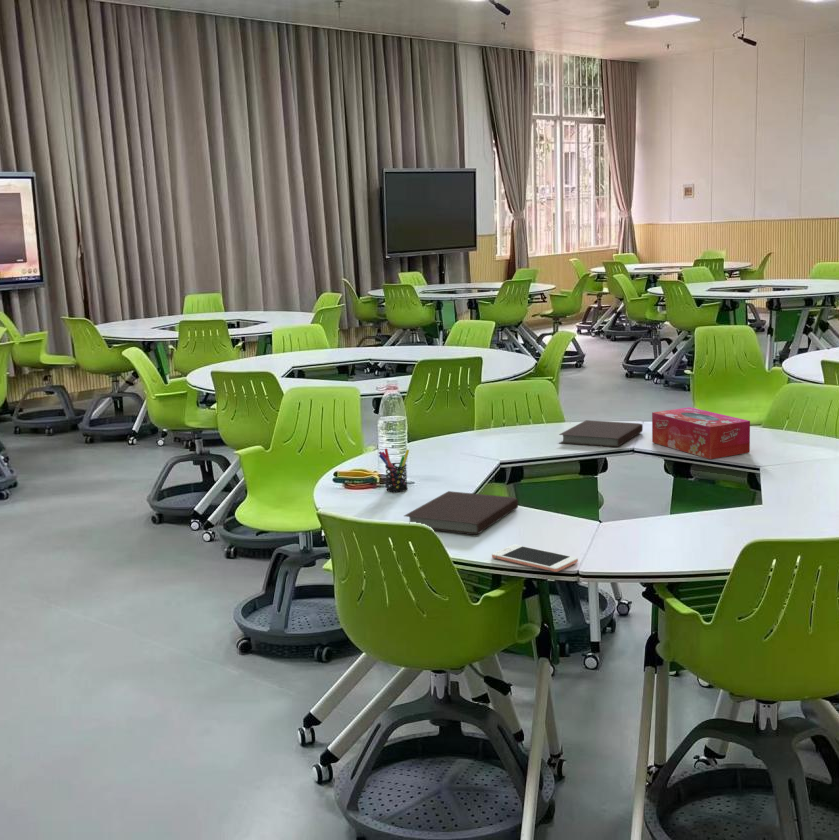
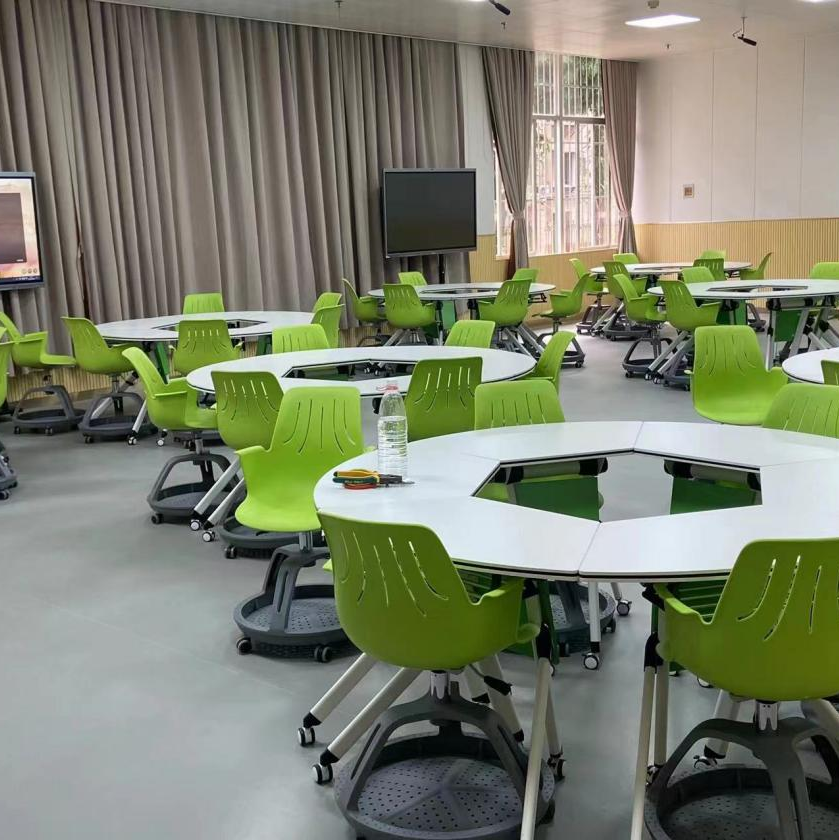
- tissue box [651,406,751,460]
- notebook [403,490,519,536]
- pen holder [378,448,410,493]
- cell phone [491,543,579,573]
- notebook [558,419,644,448]
